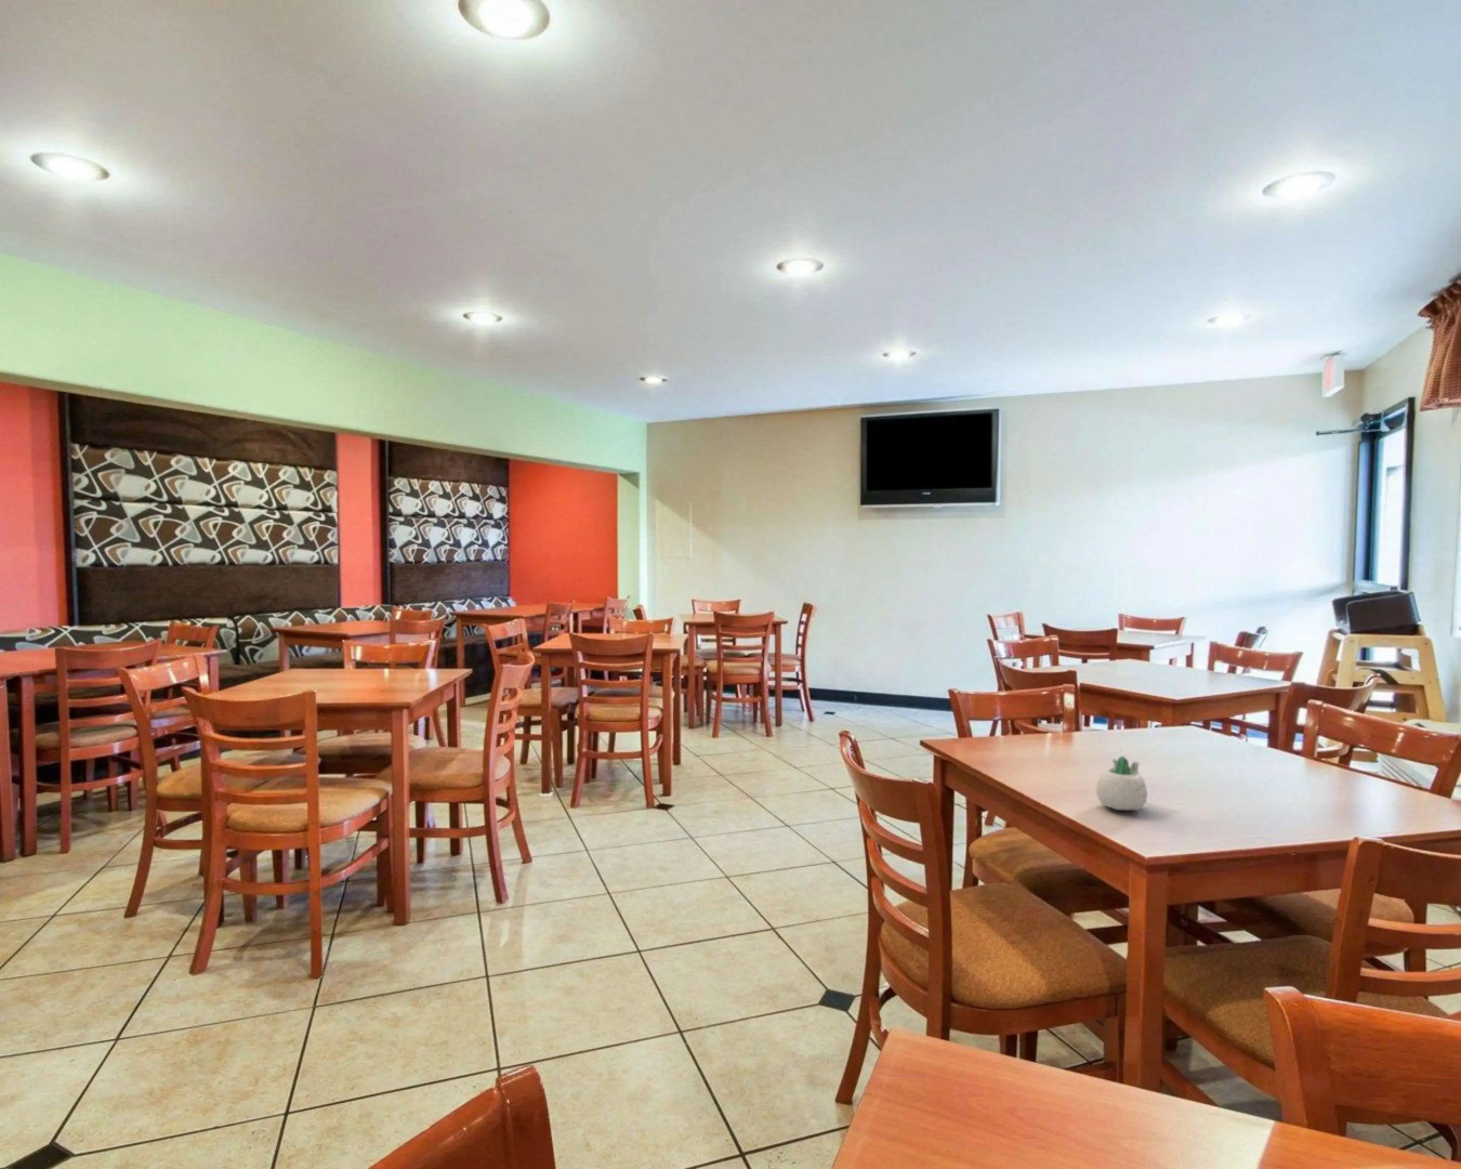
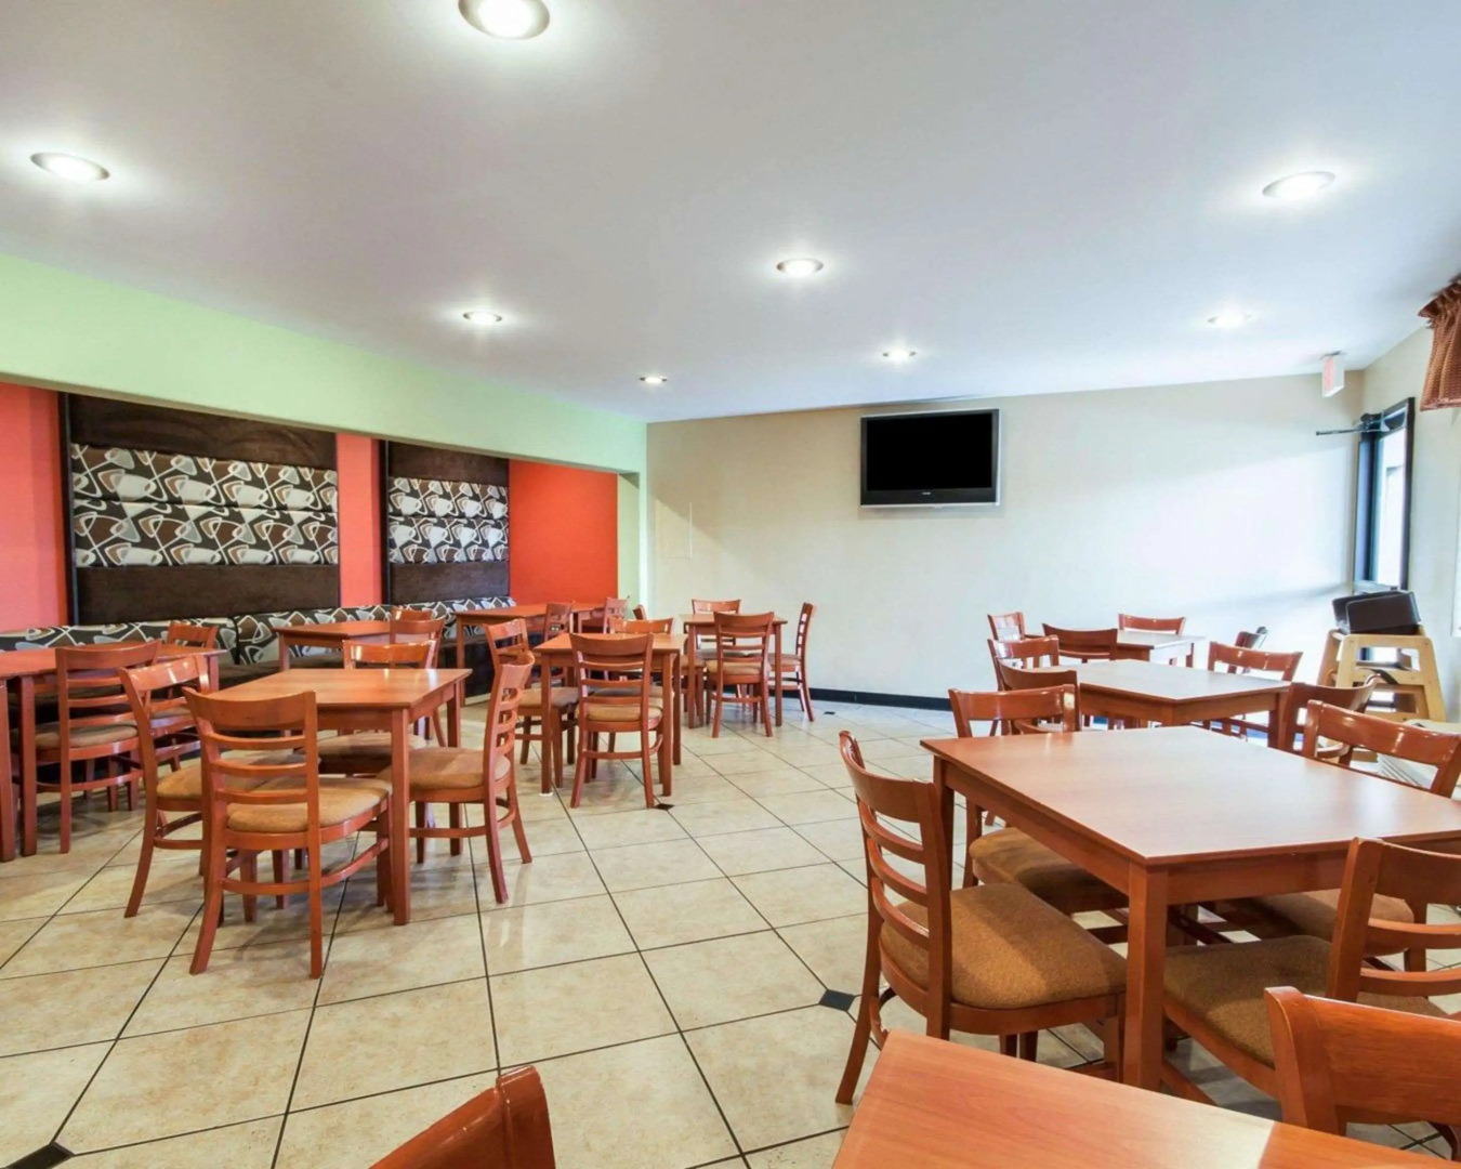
- succulent planter [1095,755,1149,811]
